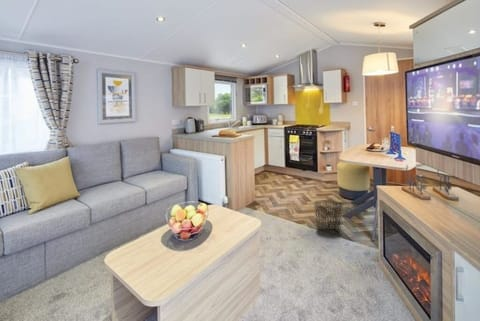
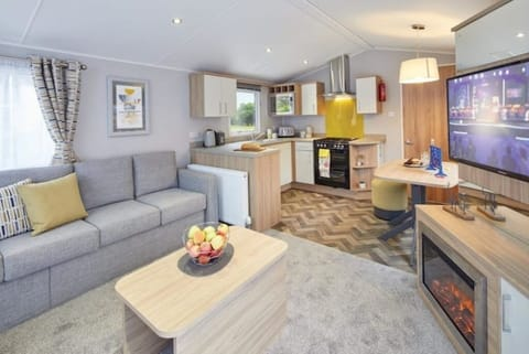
- waste bin [312,199,344,238]
